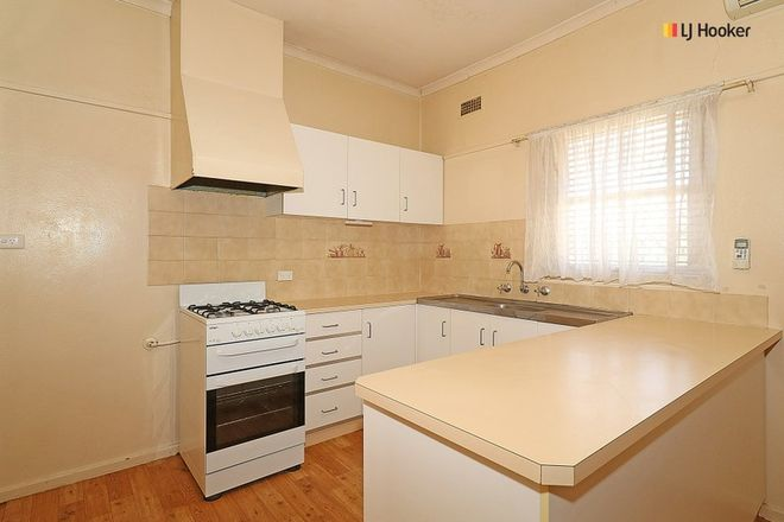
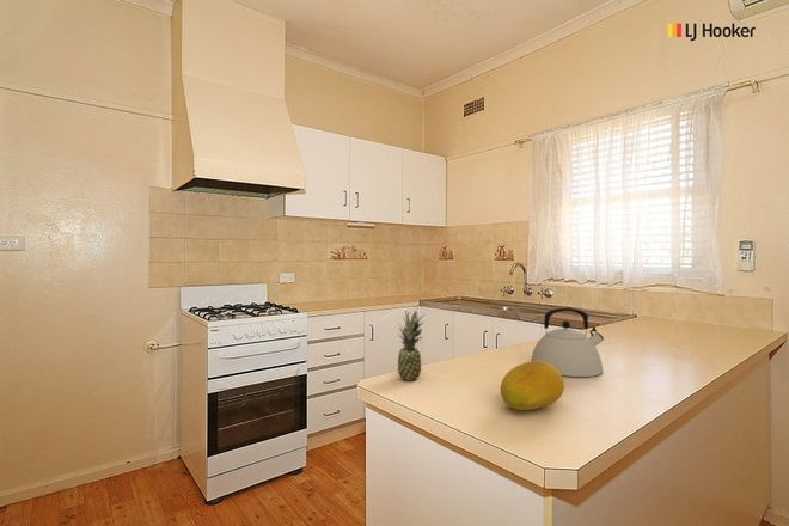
+ fruit [500,361,565,411]
+ fruit [396,310,426,383]
+ kettle [530,307,605,378]
